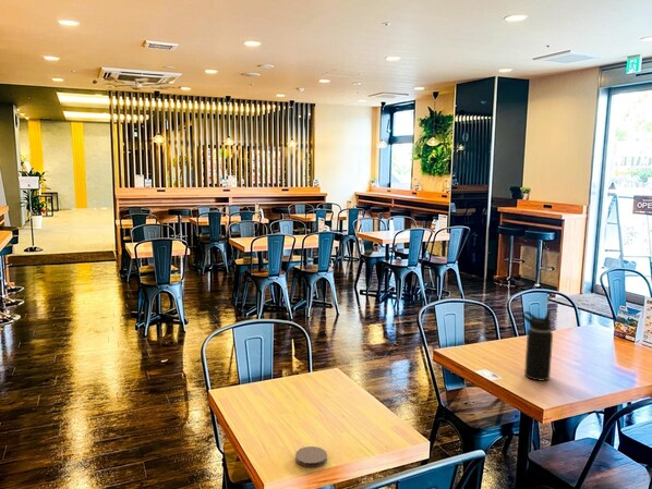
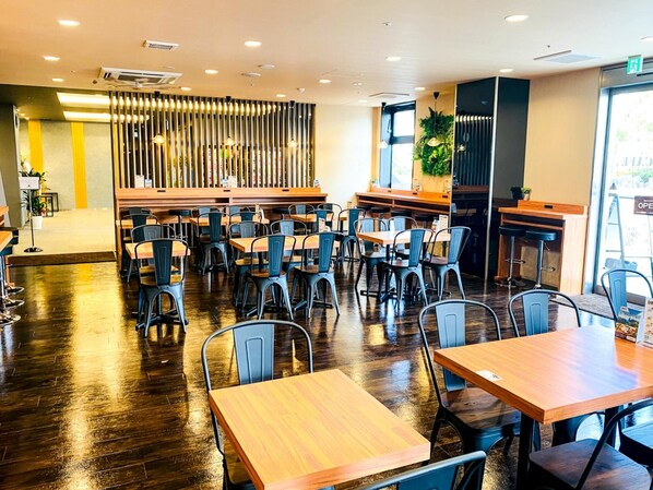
- coaster [294,445,328,468]
- water bottle [520,309,554,382]
